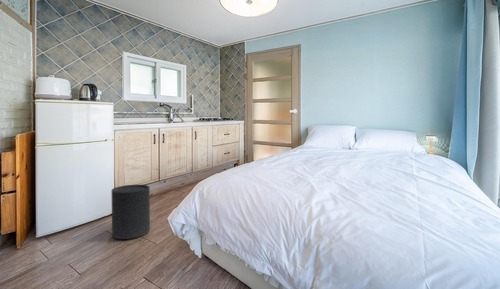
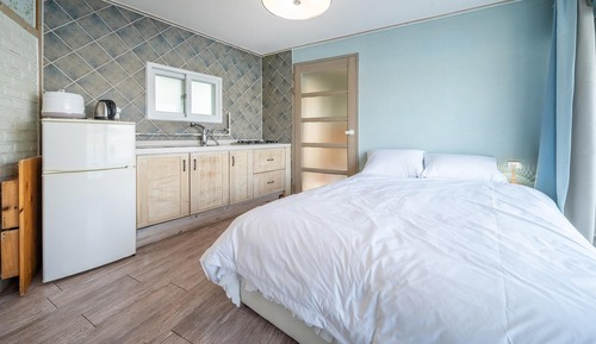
- trash can [111,184,151,240]
